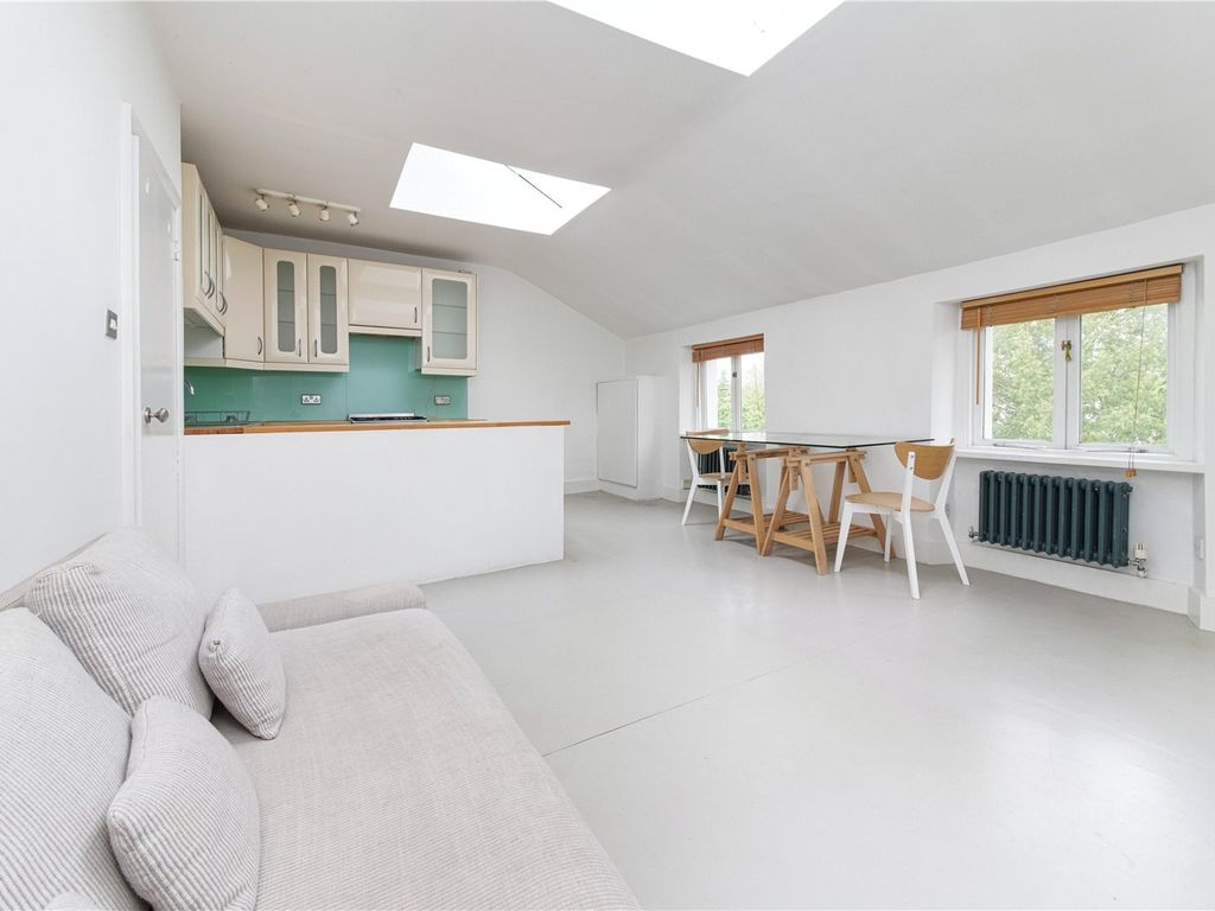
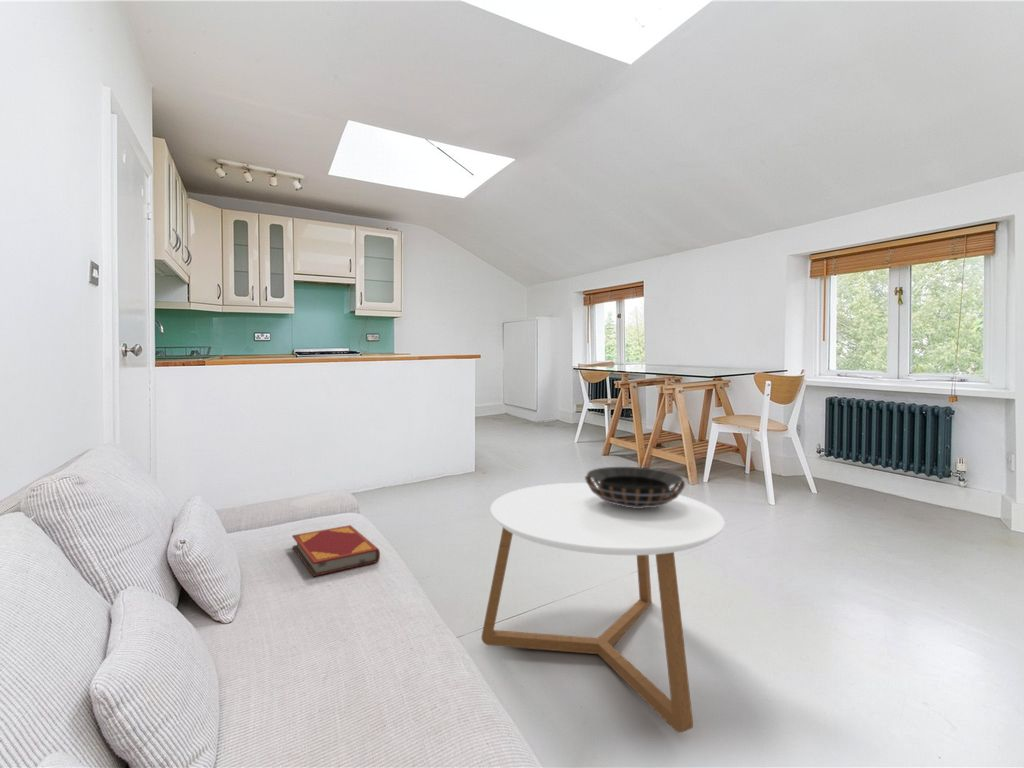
+ decorative bowl [584,466,686,508]
+ hardback book [291,524,381,578]
+ coffee table [480,482,725,734]
